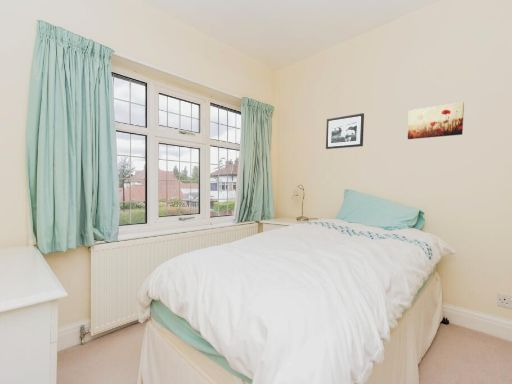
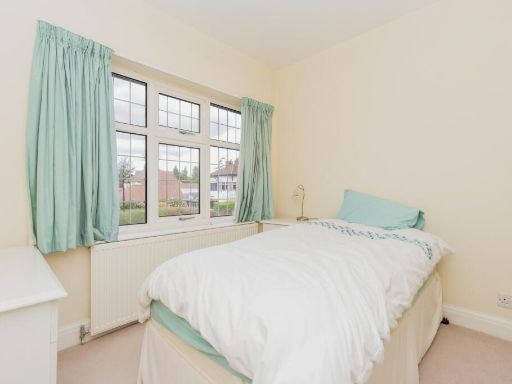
- picture frame [325,112,365,150]
- wall art [407,101,465,140]
